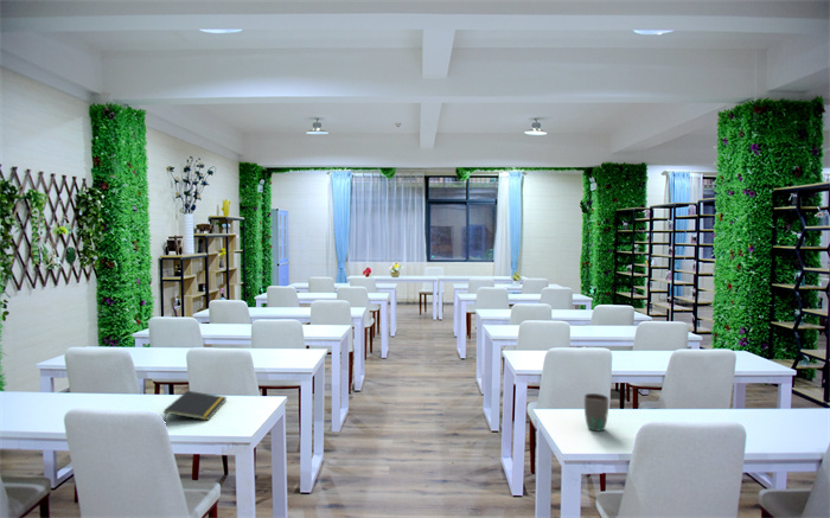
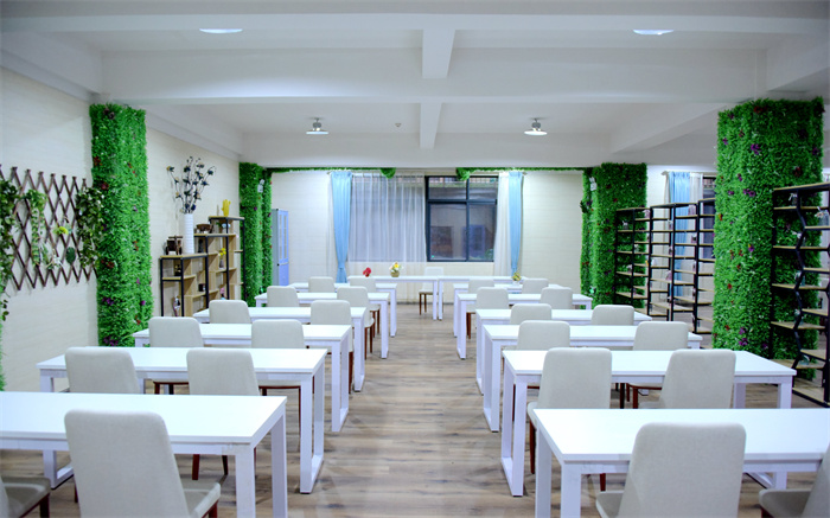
- notepad [162,390,228,421]
- mug [583,392,609,433]
